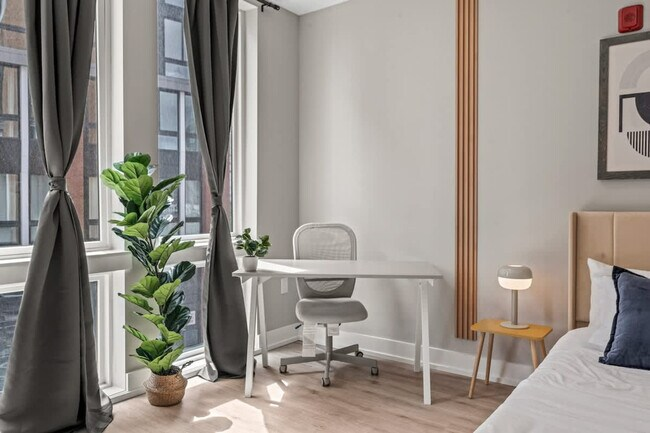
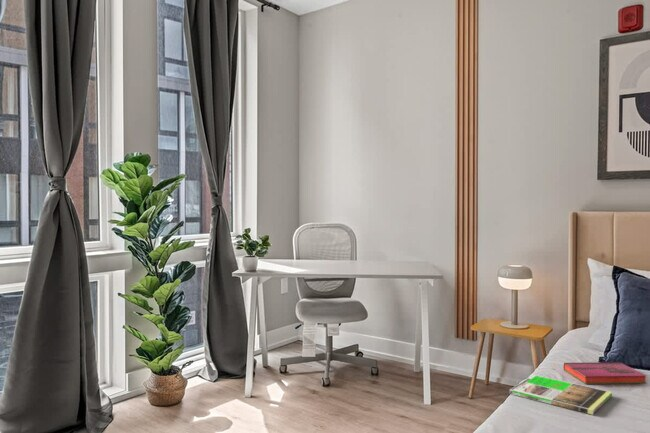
+ magazine [509,374,613,416]
+ hardback book [563,361,647,385]
